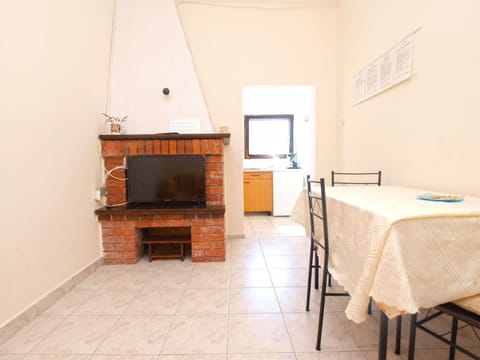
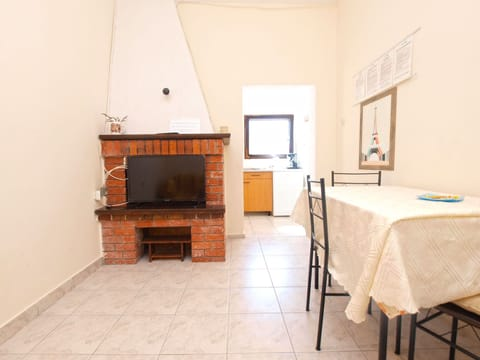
+ wall art [358,86,398,172]
